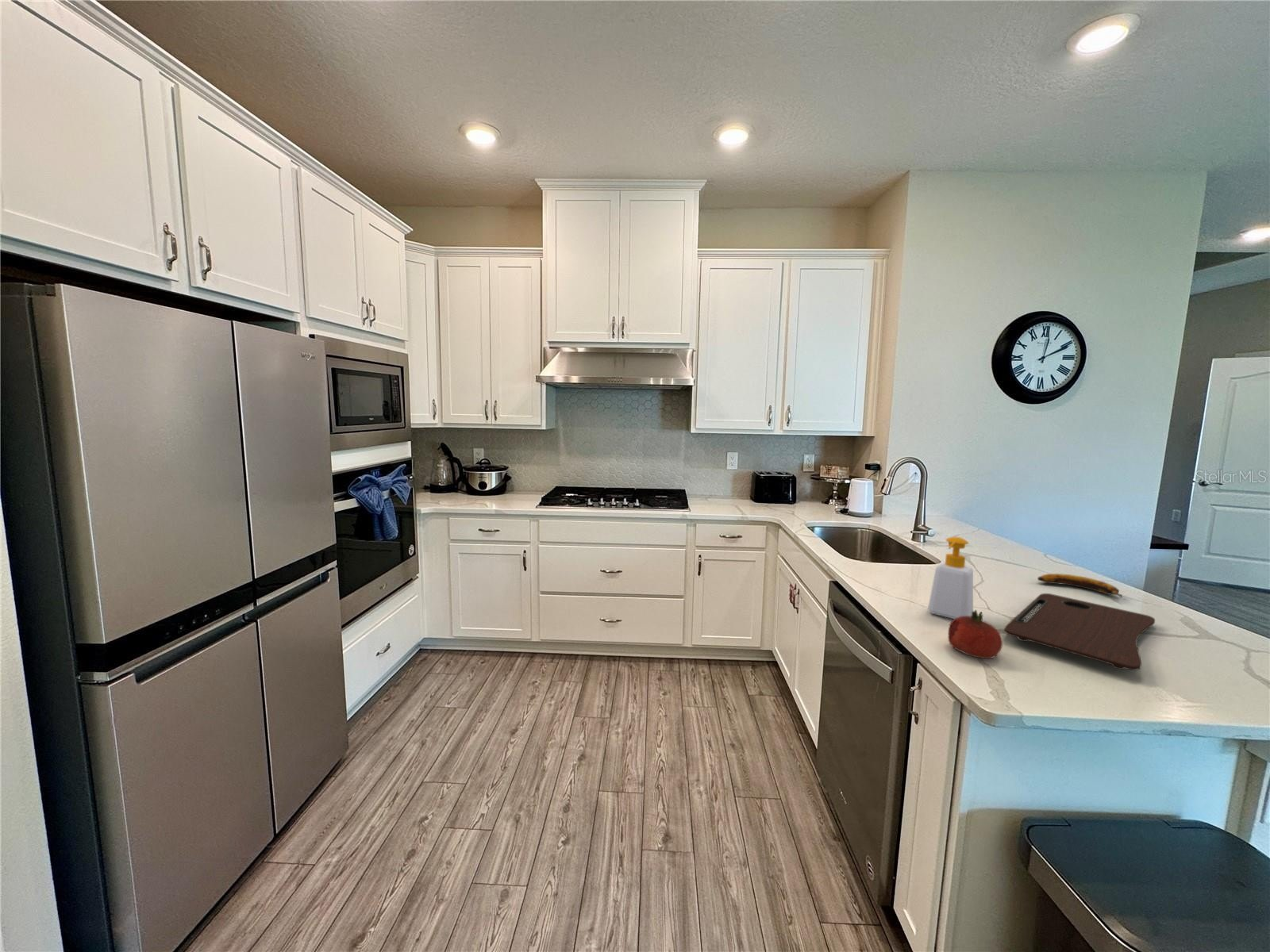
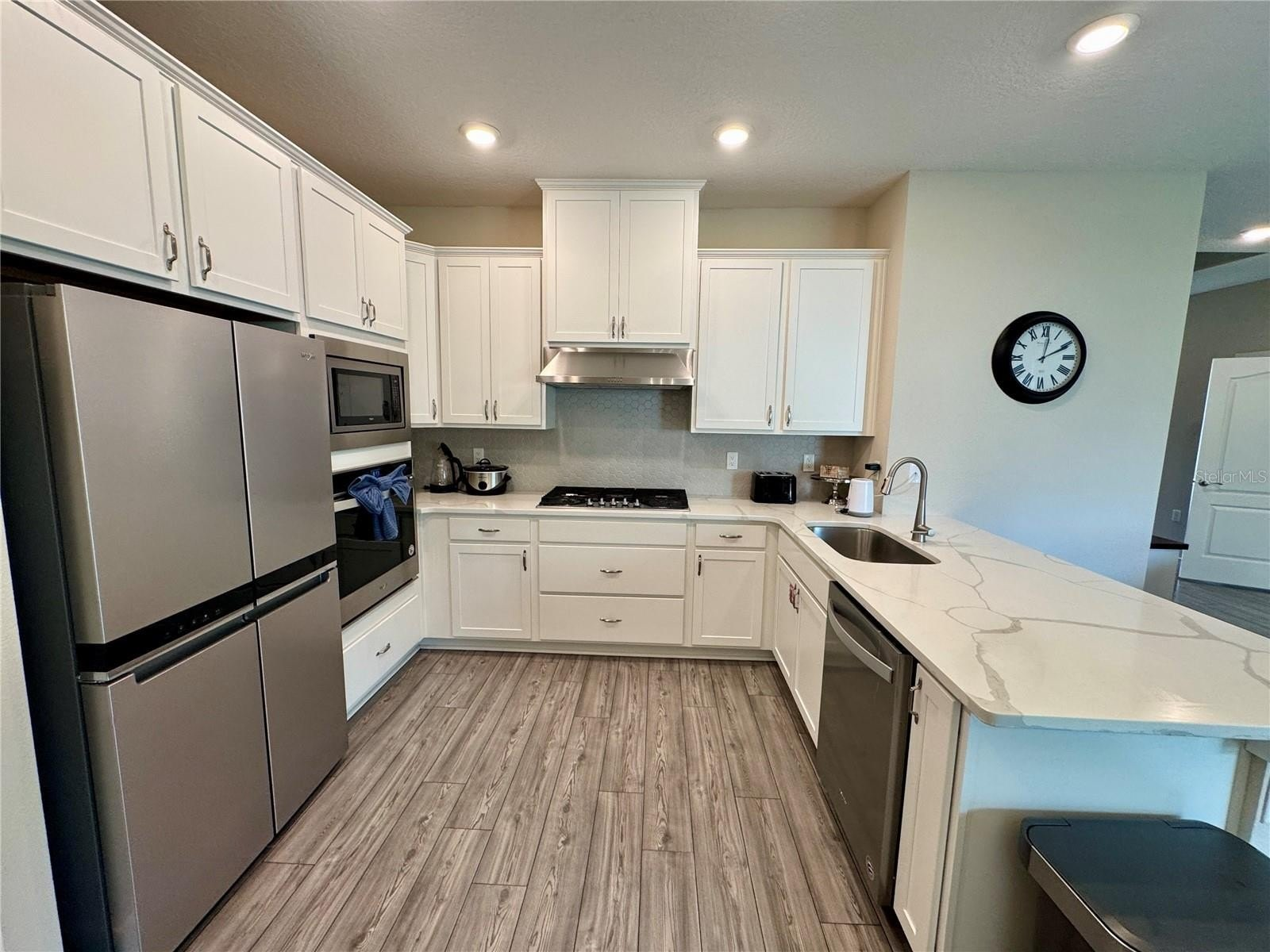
- cutting board [1004,593,1156,671]
- banana [1037,573,1123,598]
- fruit [947,609,1003,659]
- soap bottle [927,536,974,620]
